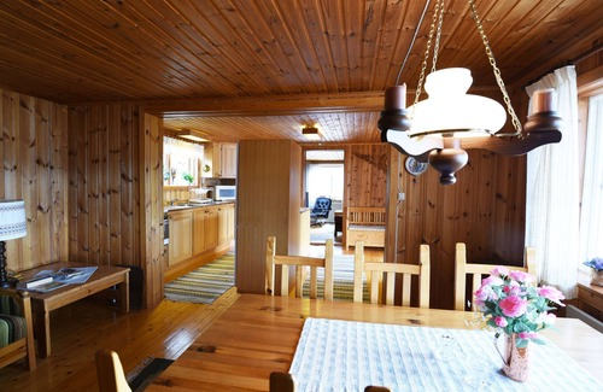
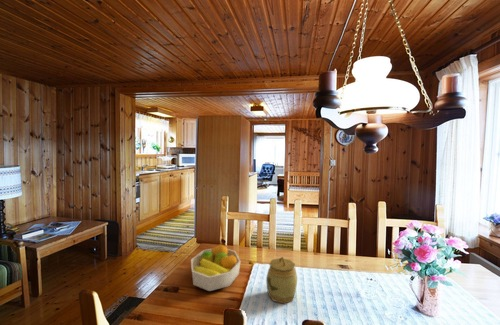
+ jar [265,256,298,304]
+ fruit bowl [190,243,241,292]
